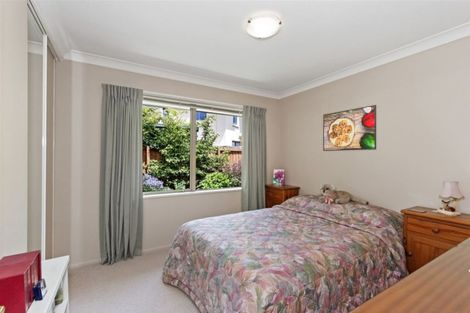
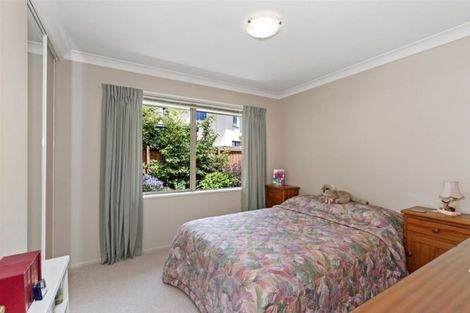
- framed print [322,104,377,152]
